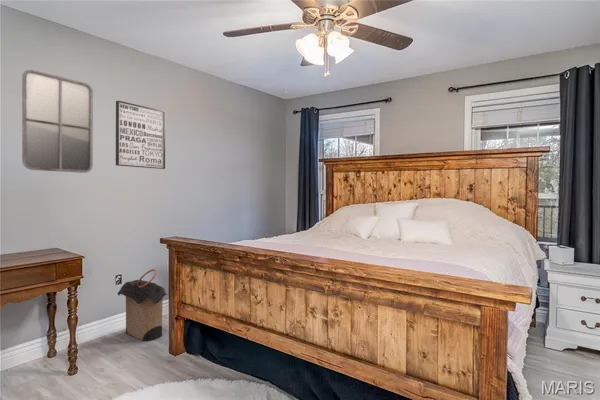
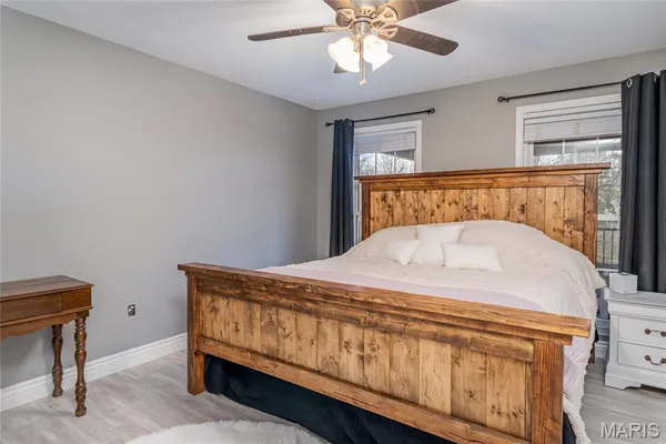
- wall art [115,100,166,170]
- laundry hamper [117,268,170,342]
- home mirror [21,69,94,174]
